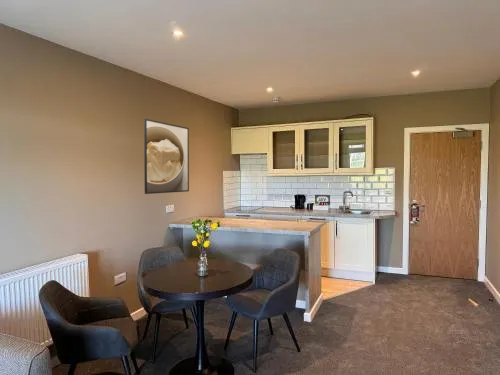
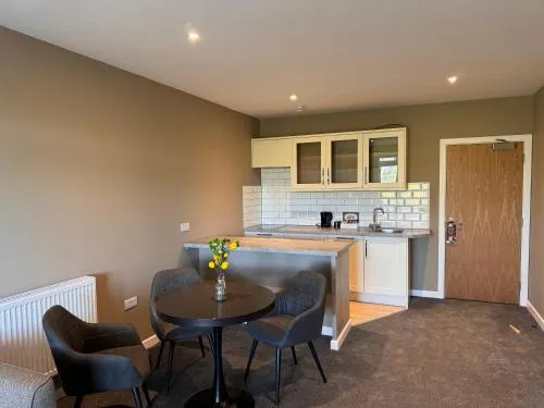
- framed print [143,118,190,195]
